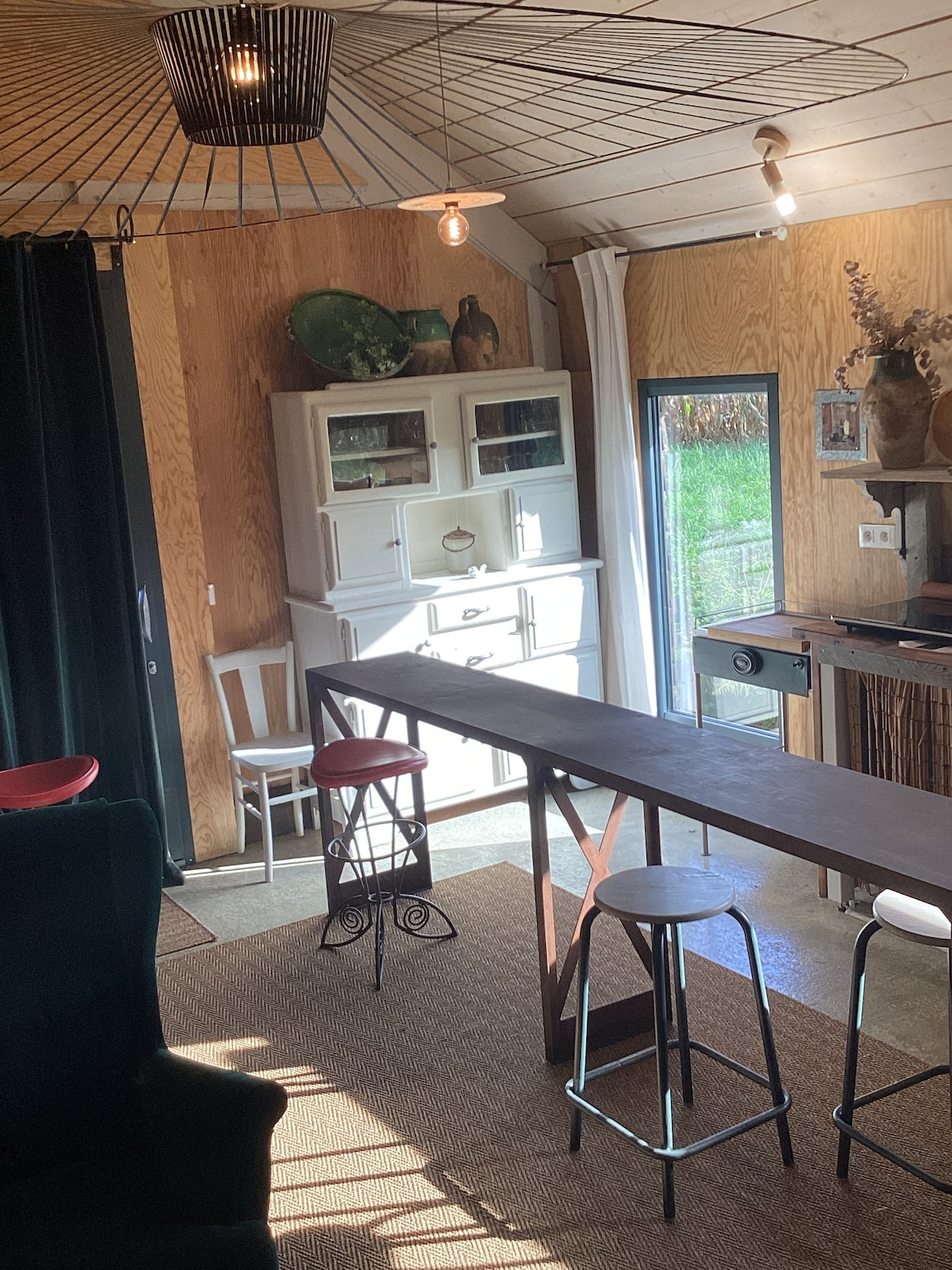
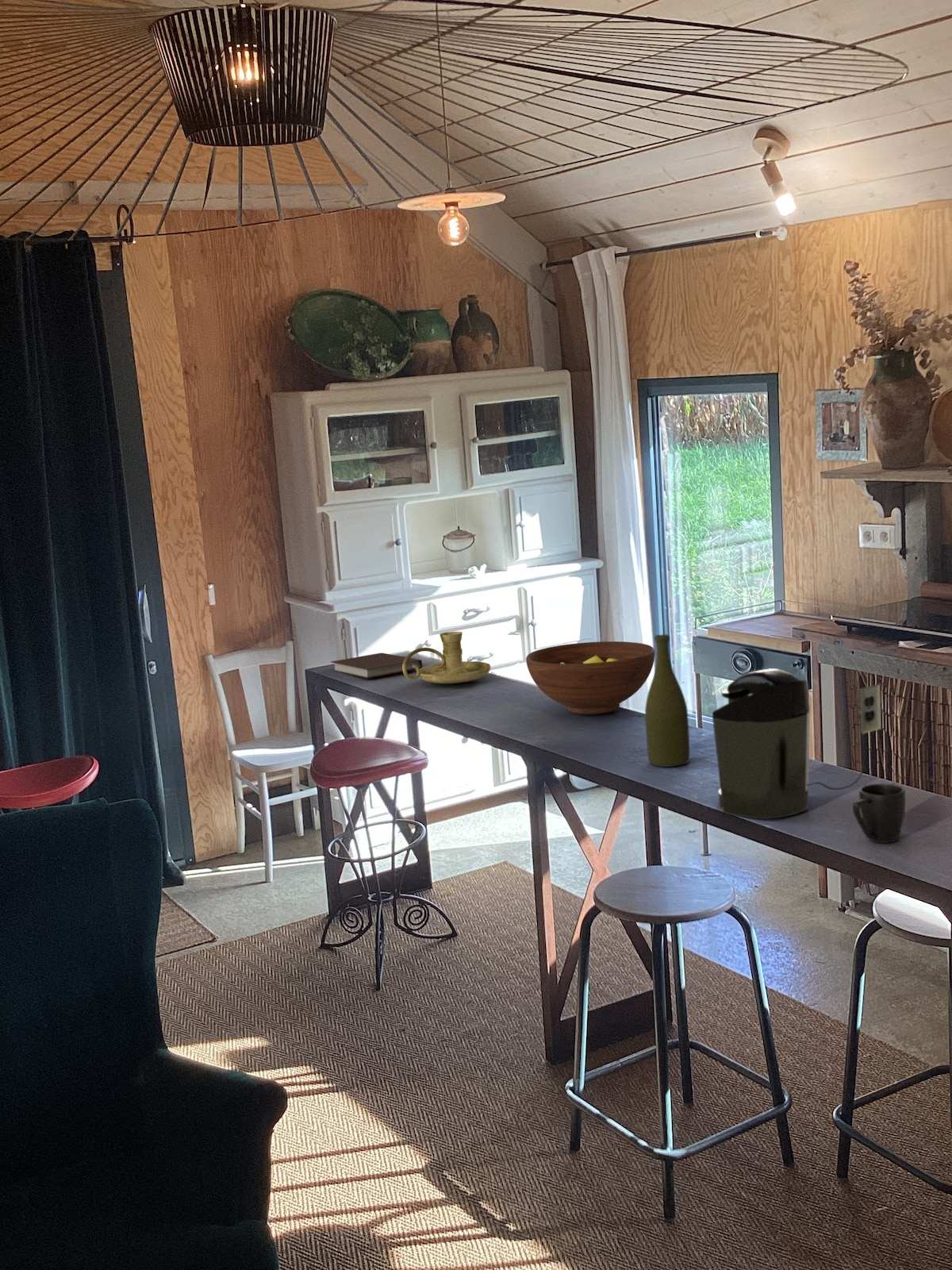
+ candle holder [402,631,491,684]
+ notebook [330,652,423,679]
+ bottle [644,633,690,768]
+ mug [852,783,906,844]
+ coffee maker [712,668,882,820]
+ fruit bowl [525,641,655,715]
